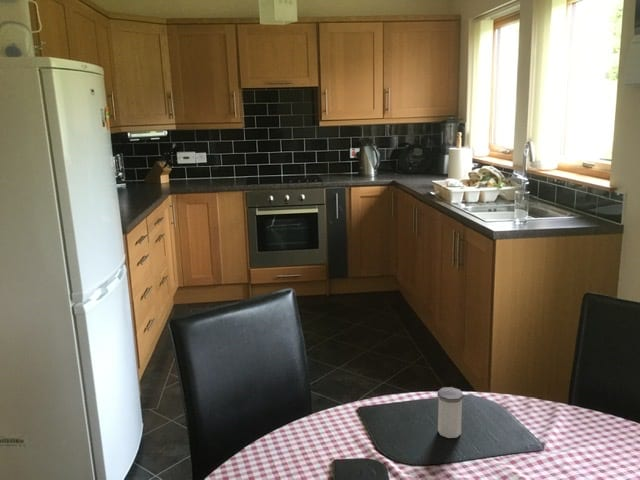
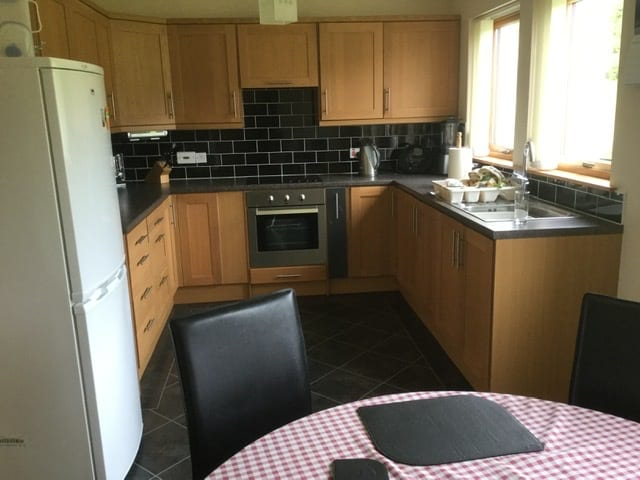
- salt shaker [437,386,464,439]
